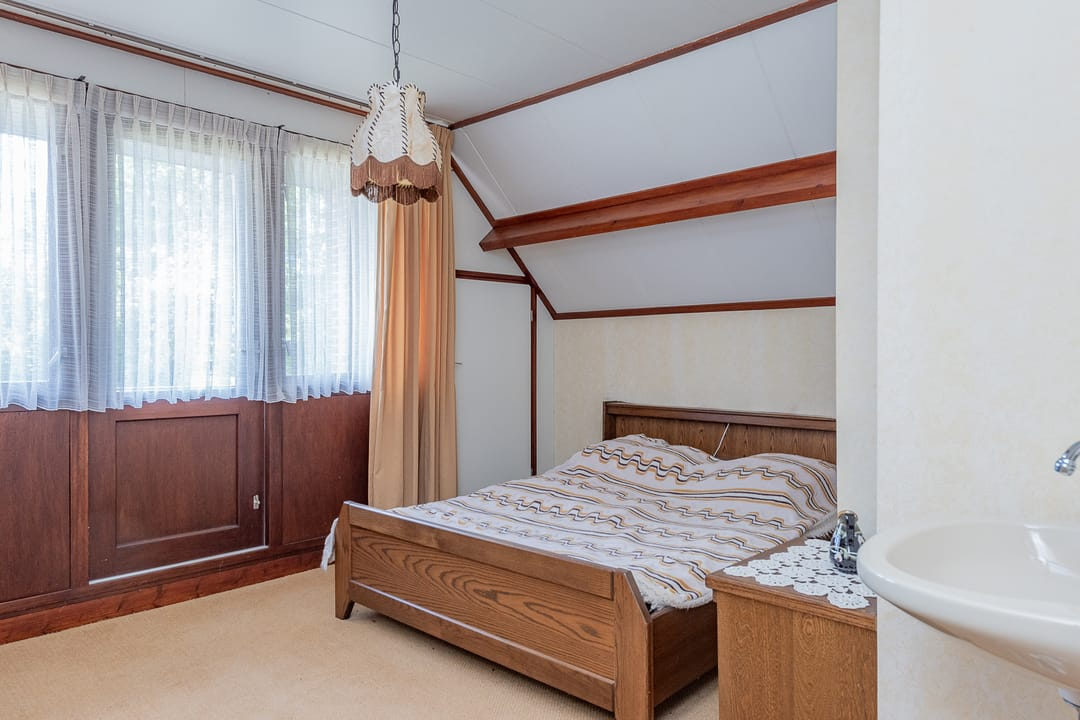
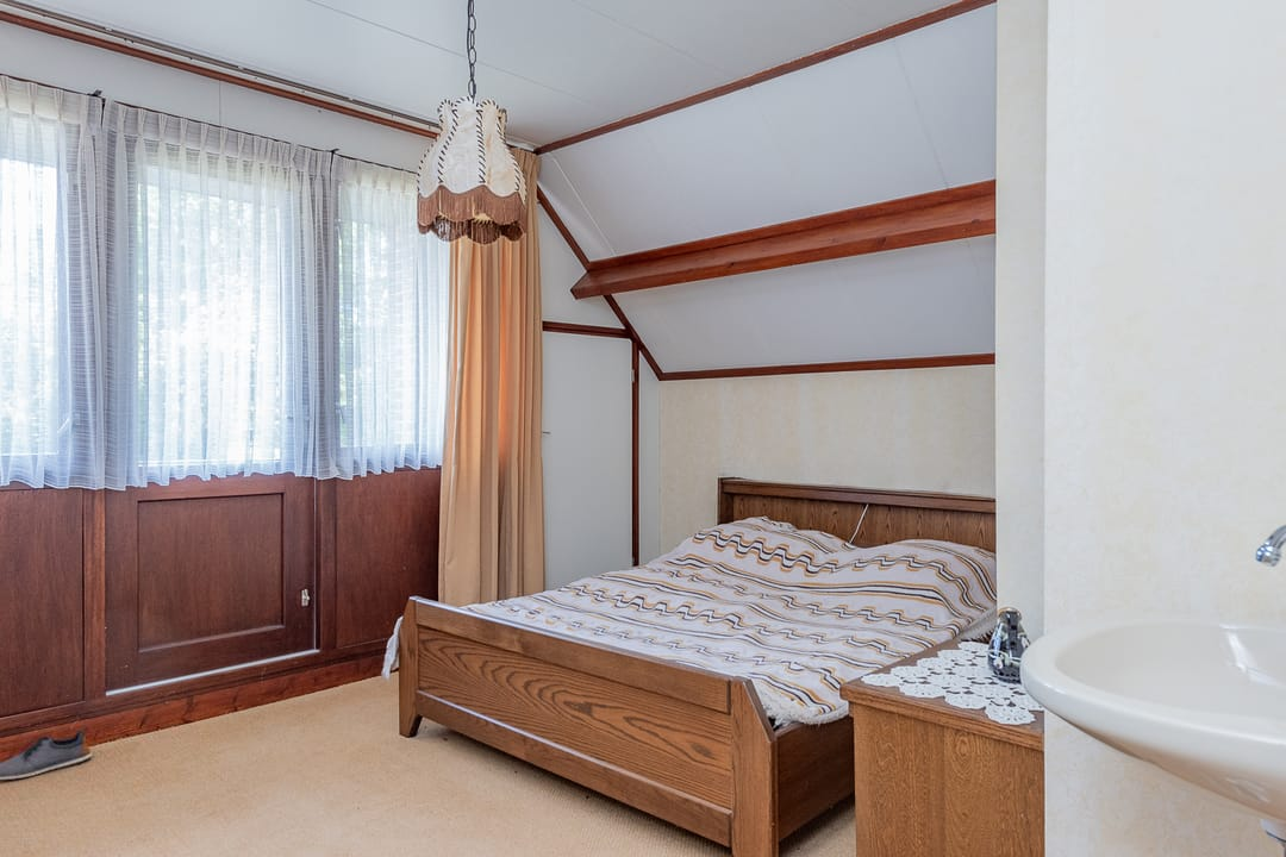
+ shoe [0,726,93,781]
